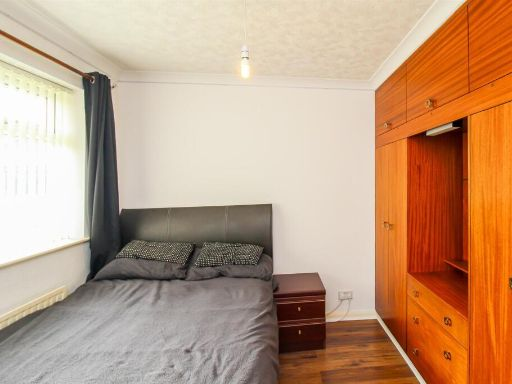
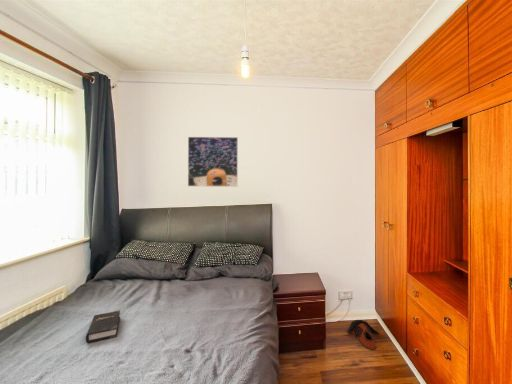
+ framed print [187,136,239,188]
+ bag [346,319,380,350]
+ hardback book [85,309,121,344]
